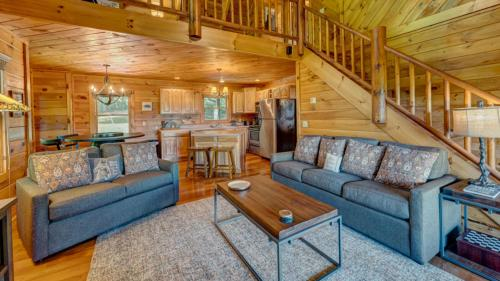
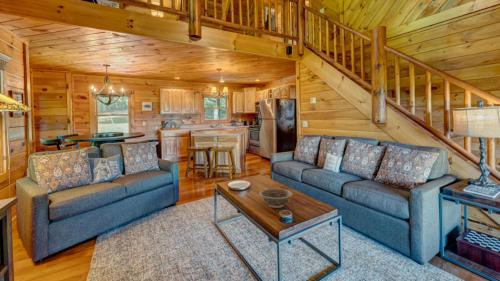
+ decorative bowl [259,187,294,209]
